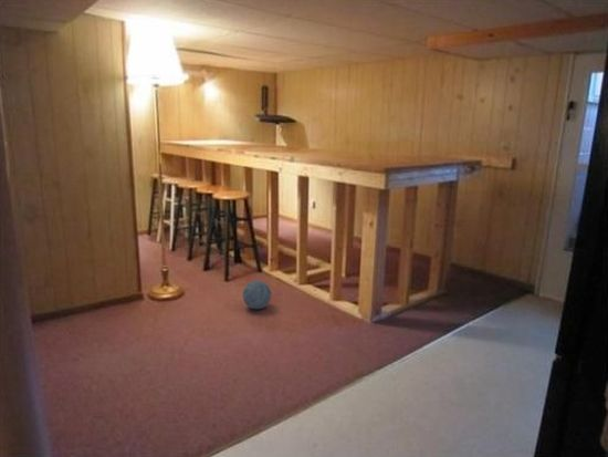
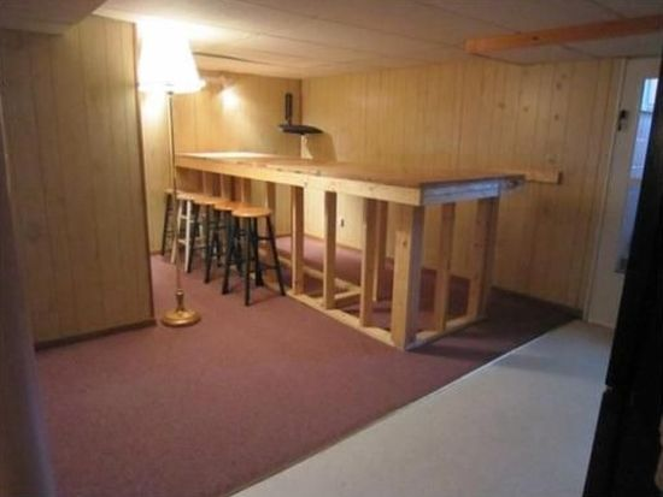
- ball [242,279,272,311]
